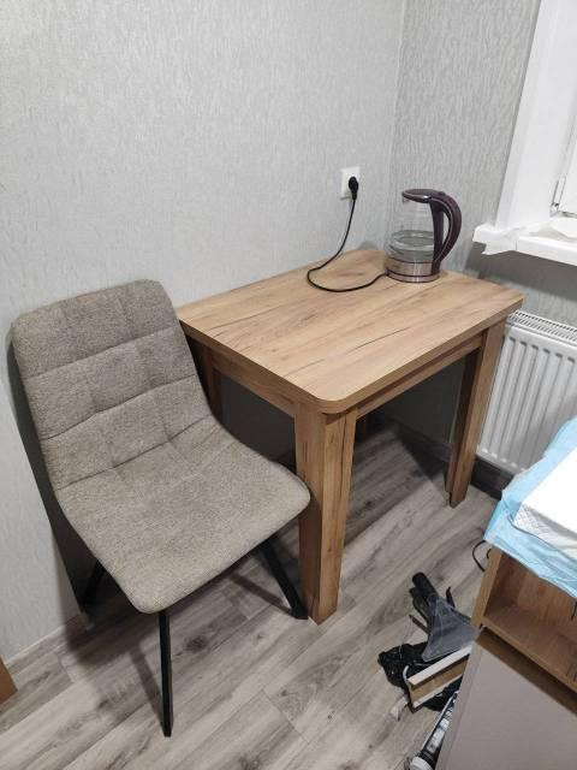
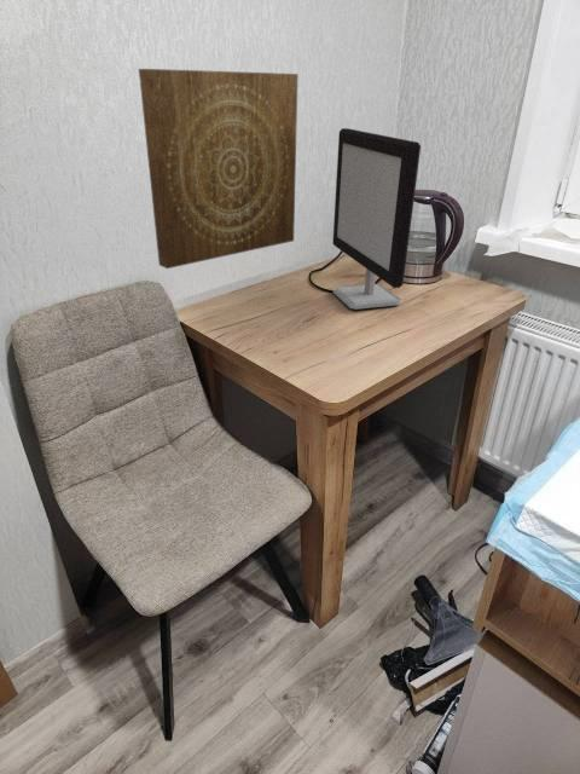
+ computer monitor [331,127,422,311]
+ wall art [138,68,298,270]
